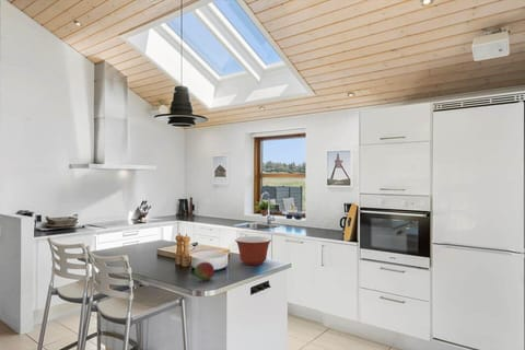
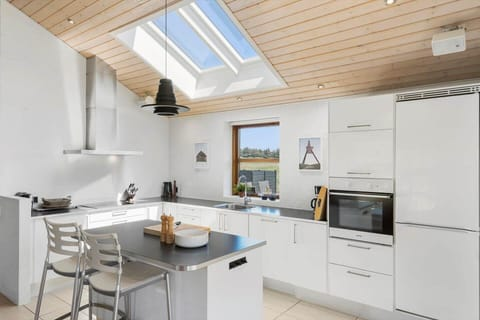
- fruit [194,261,215,281]
- mixing bowl [234,235,272,266]
